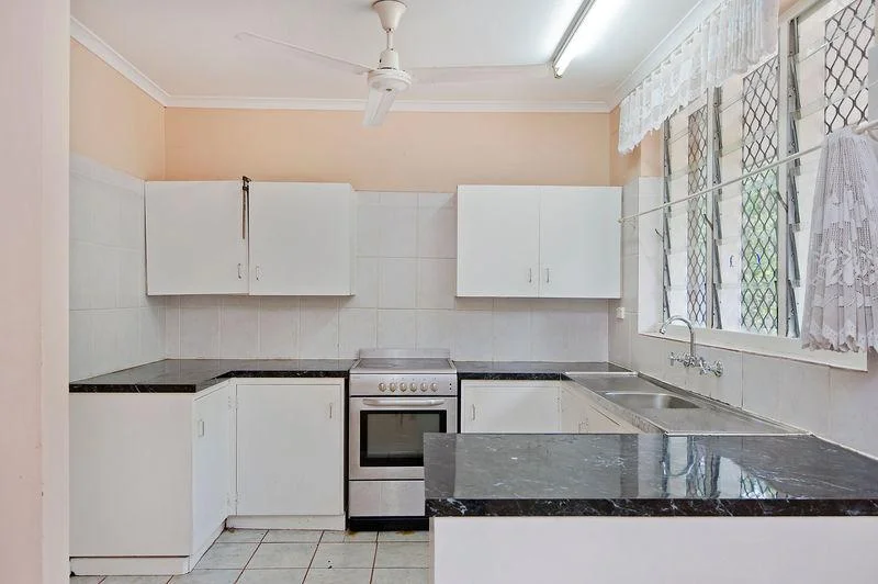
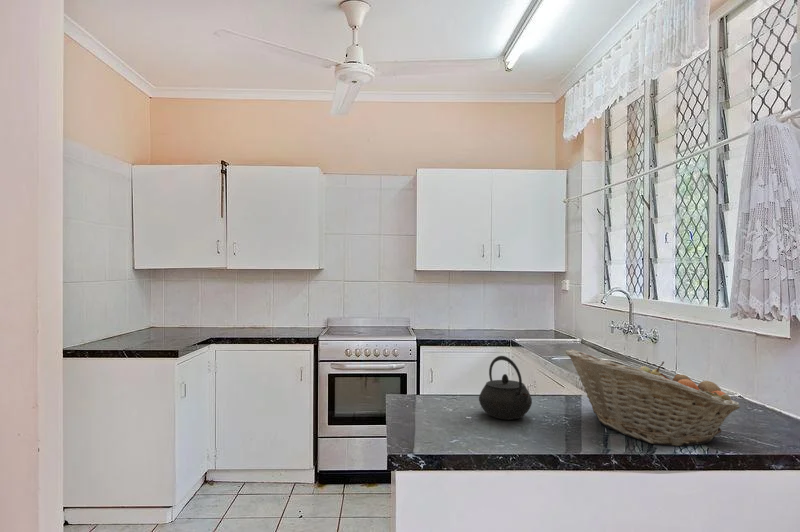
+ kettle [478,355,533,421]
+ fruit basket [565,348,741,447]
